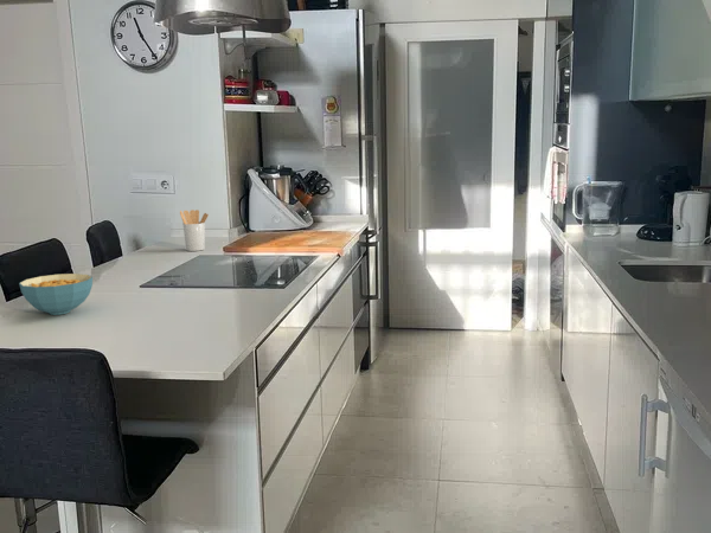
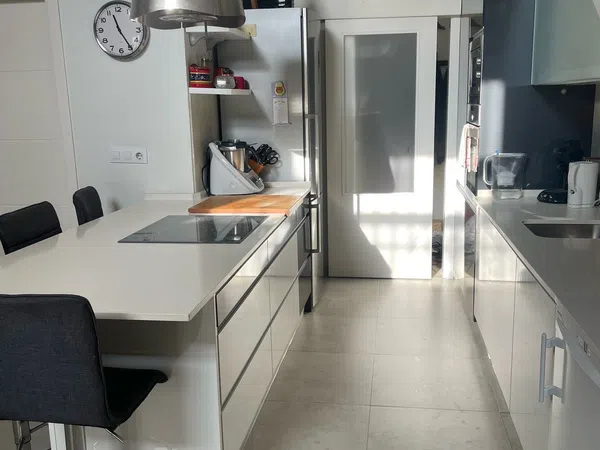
- utensil holder [179,208,210,252]
- cereal bowl [18,272,94,316]
